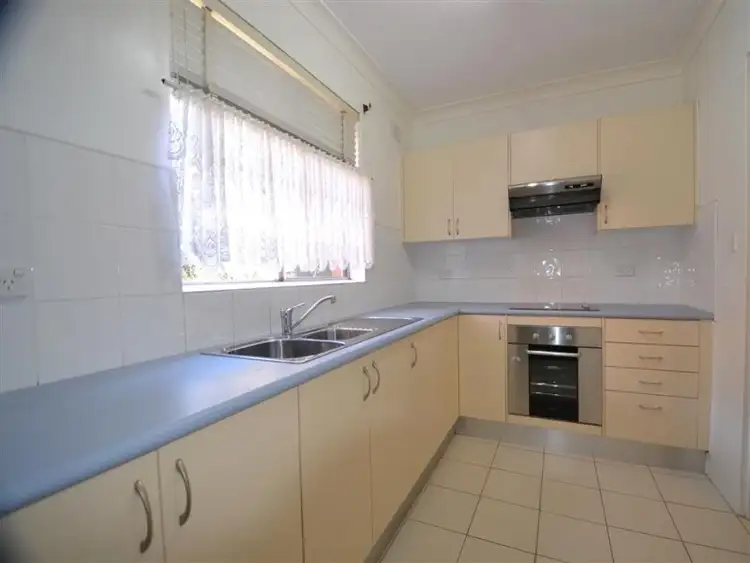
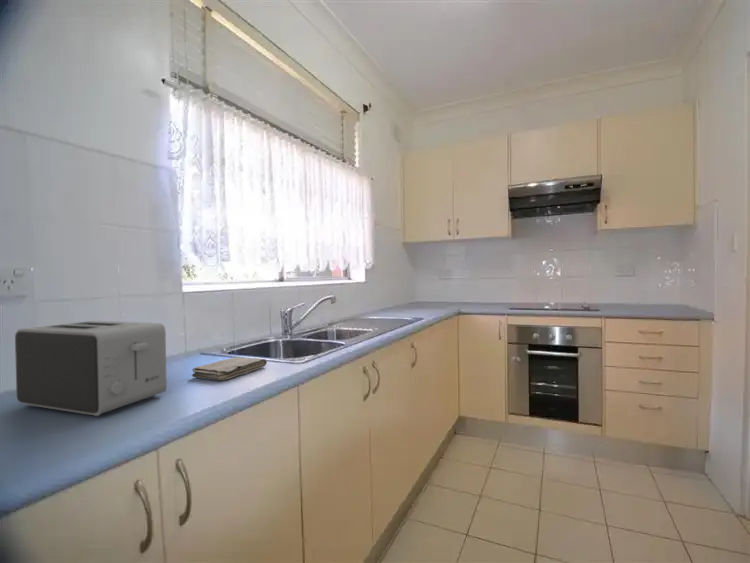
+ toaster [14,320,168,417]
+ washcloth [191,356,268,381]
